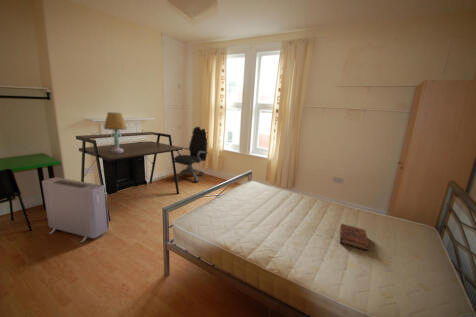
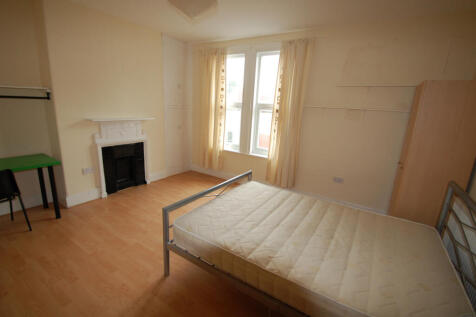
- air purifier [41,176,110,244]
- desk [75,131,184,222]
- book [339,223,370,252]
- table lamp [103,111,128,152]
- office chair [173,126,209,183]
